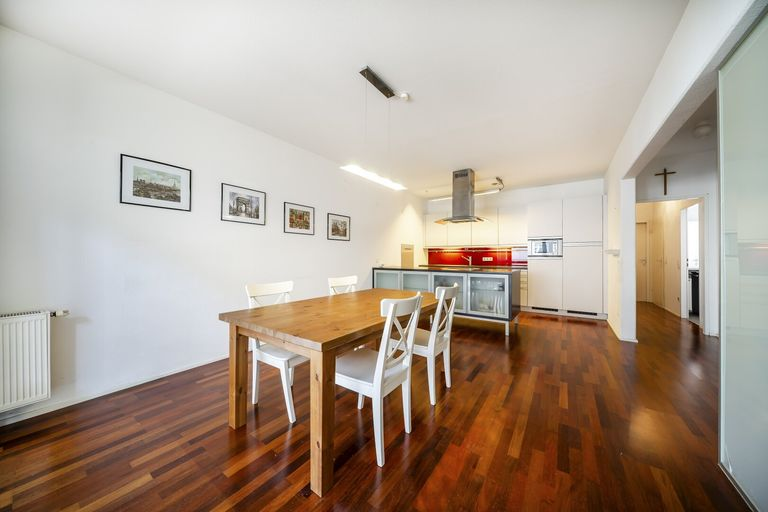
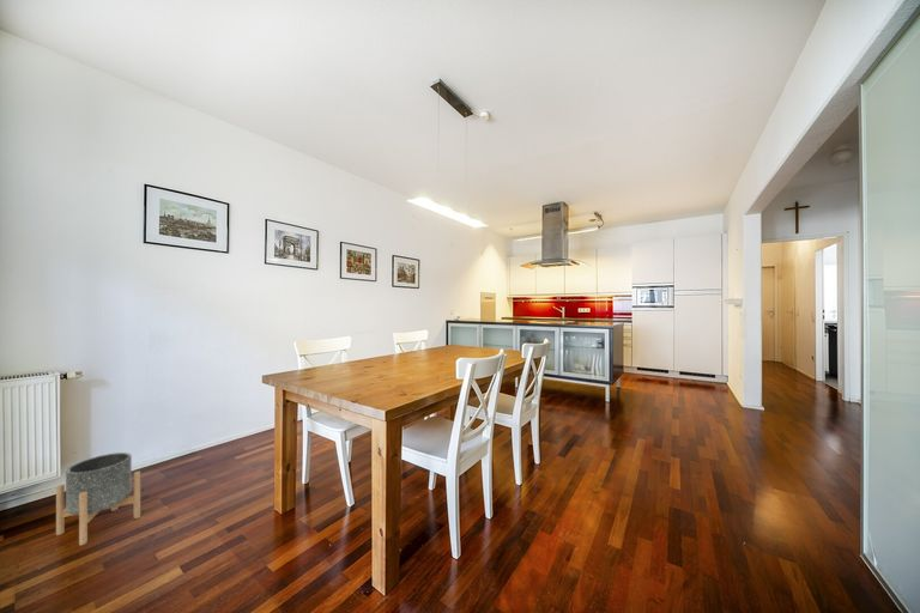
+ planter [55,451,141,546]
